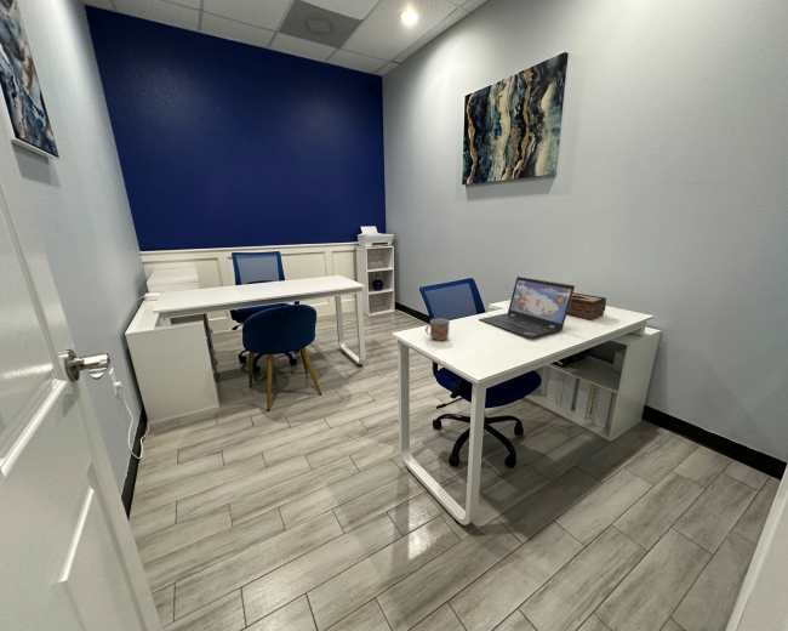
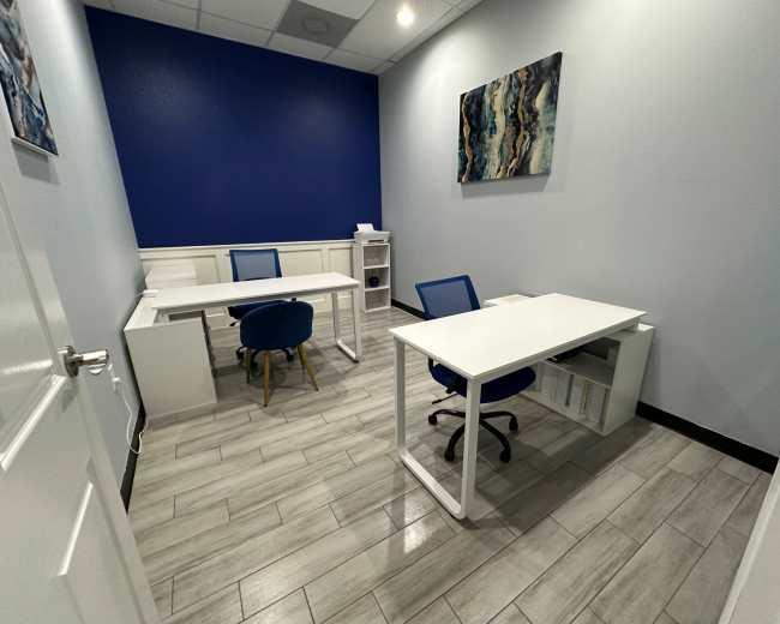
- mug [424,318,451,342]
- tissue box [567,291,607,320]
- laptop [478,275,576,340]
